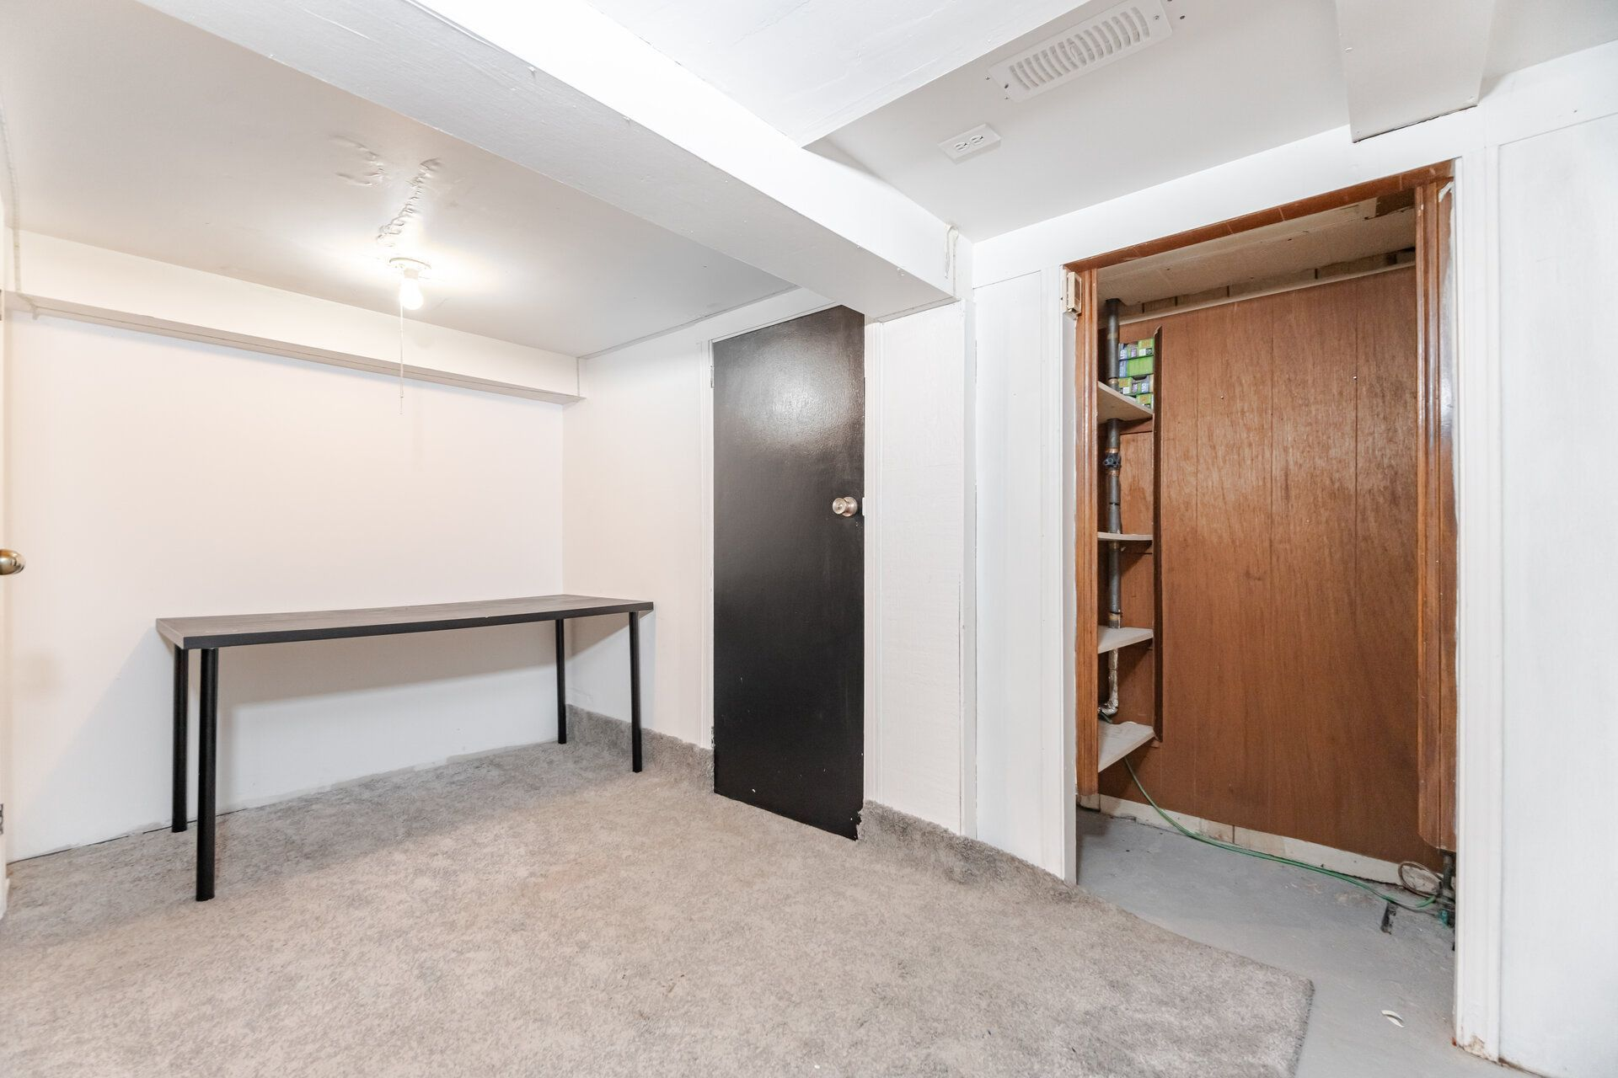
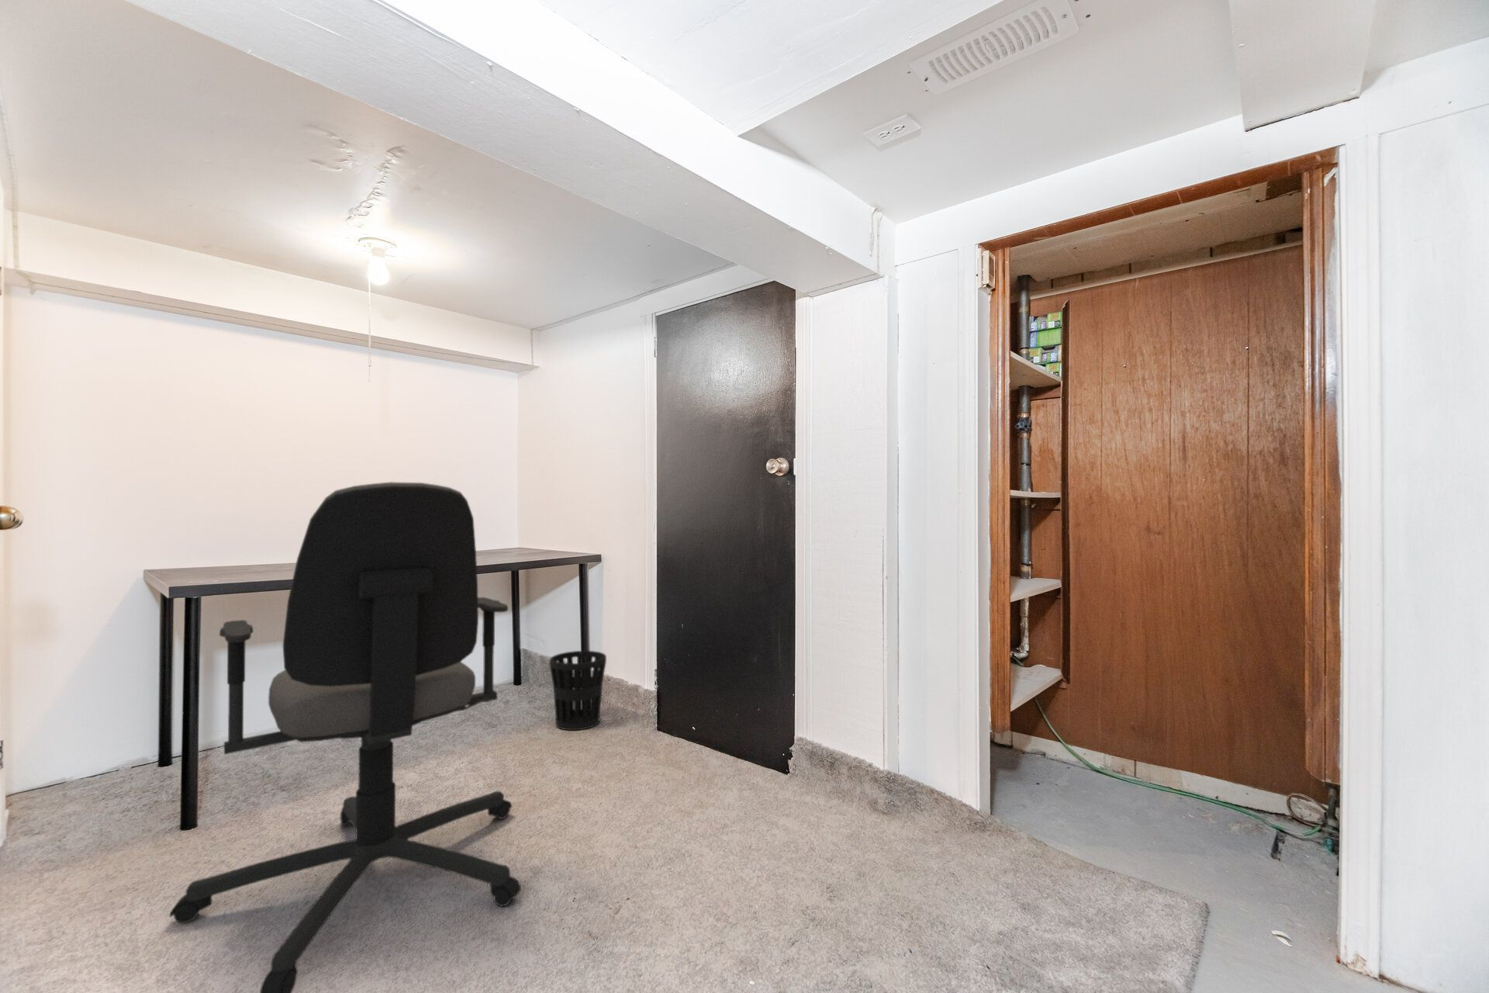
+ wastebasket [550,651,607,731]
+ office chair [170,481,522,993]
